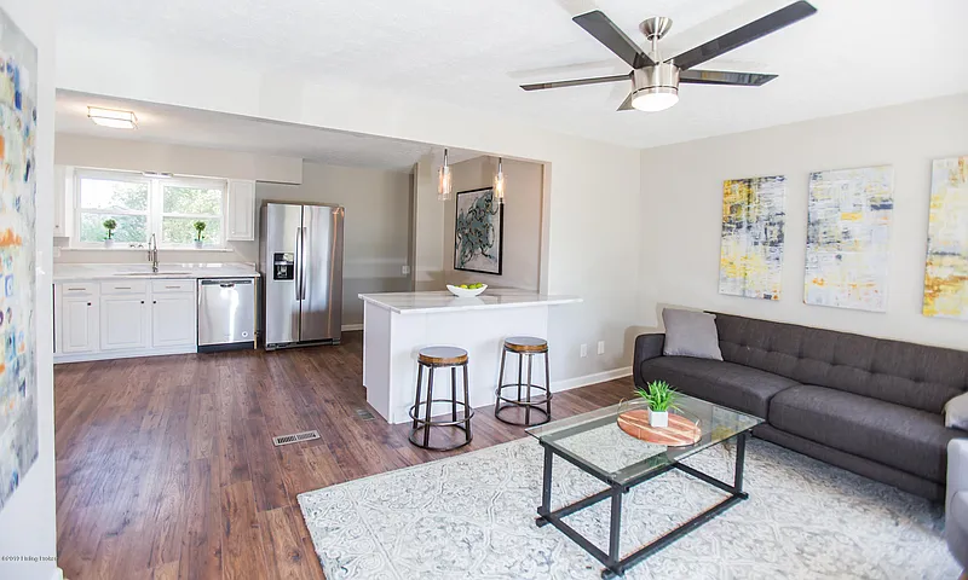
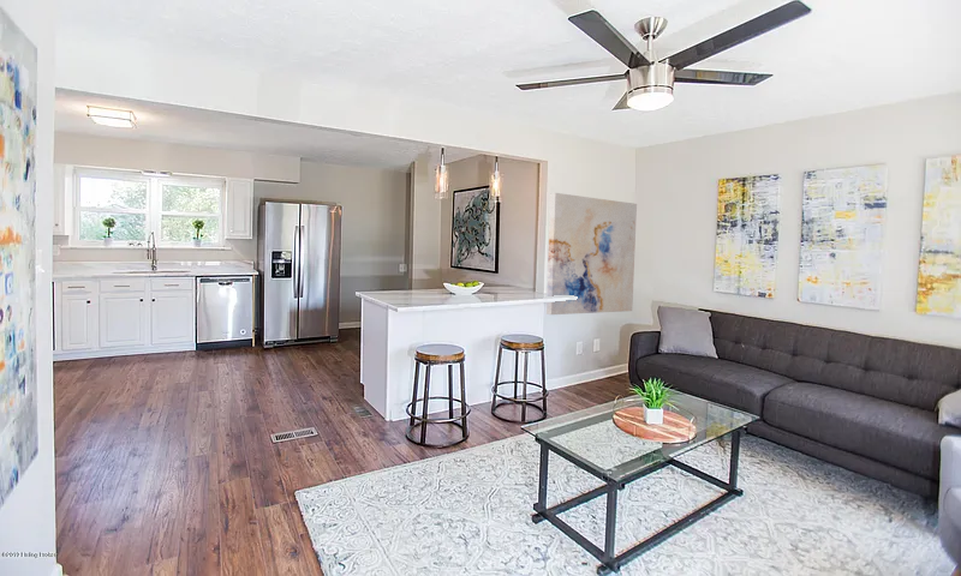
+ wall art [545,192,638,316]
